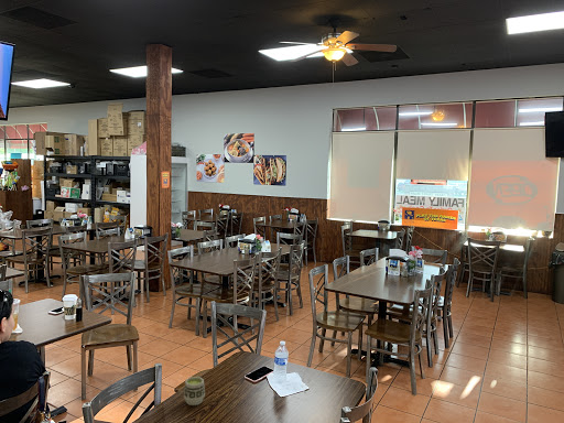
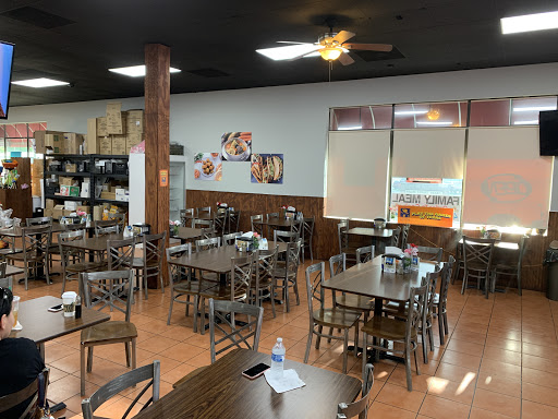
- cup [183,376,206,406]
